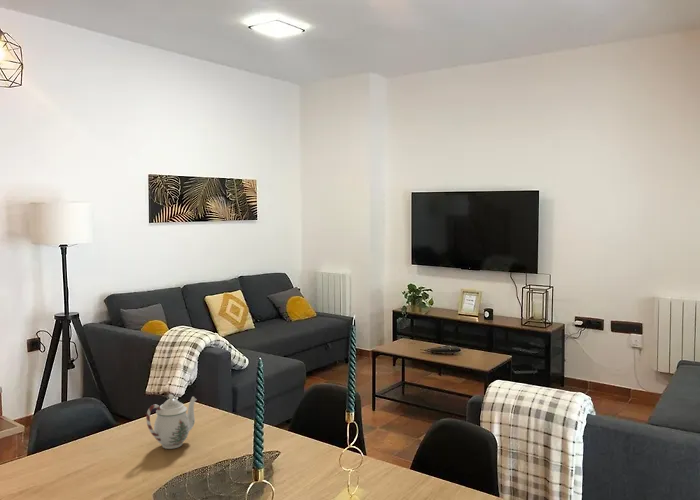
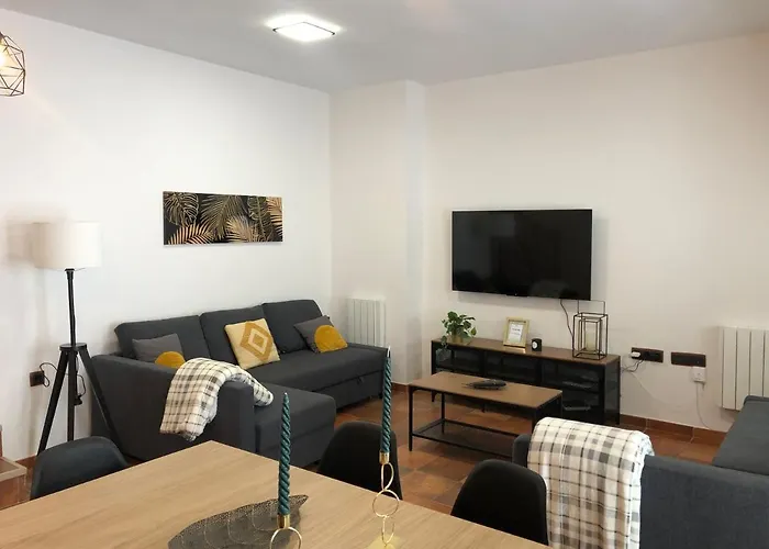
- teapot [145,393,198,450]
